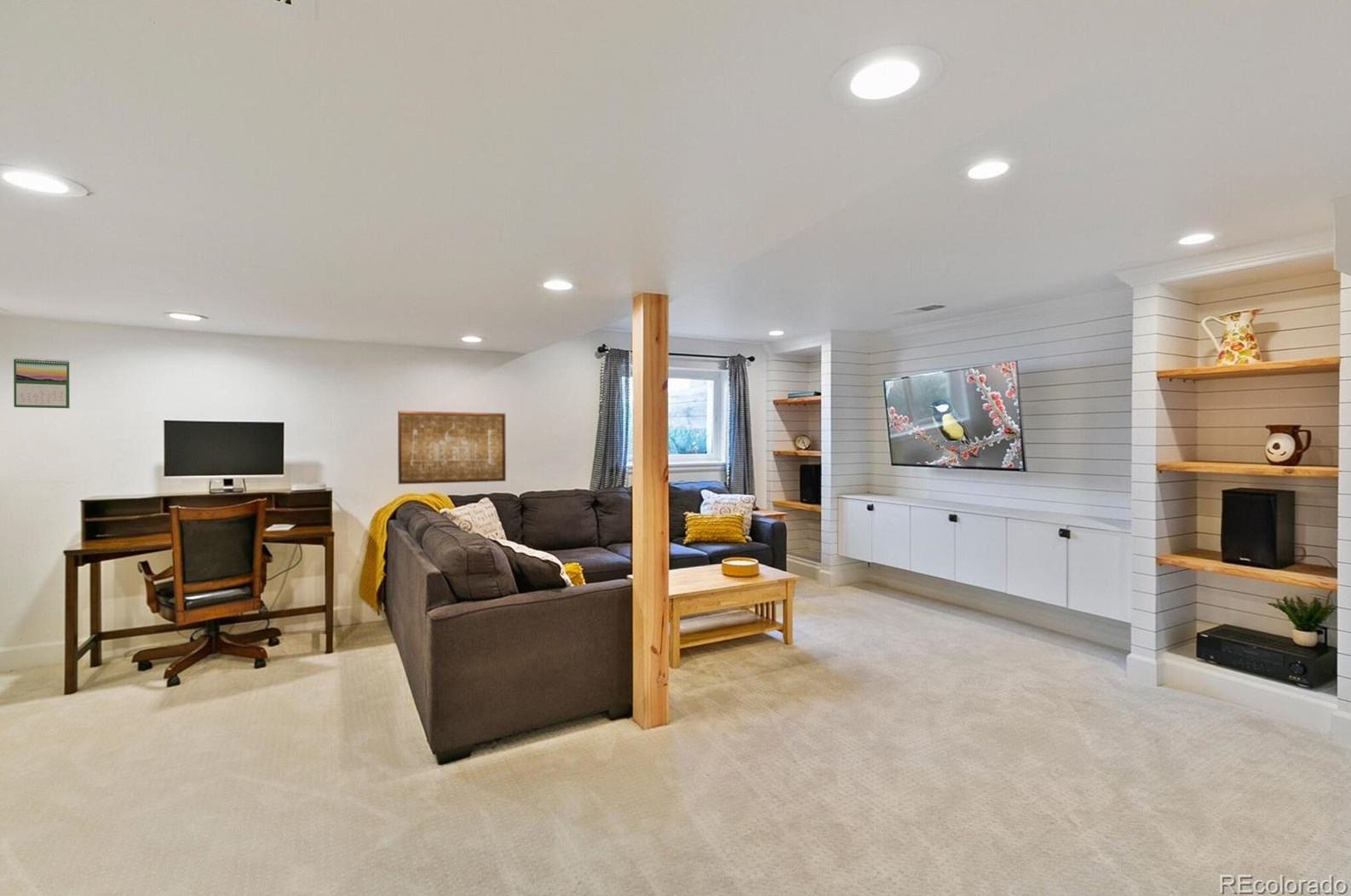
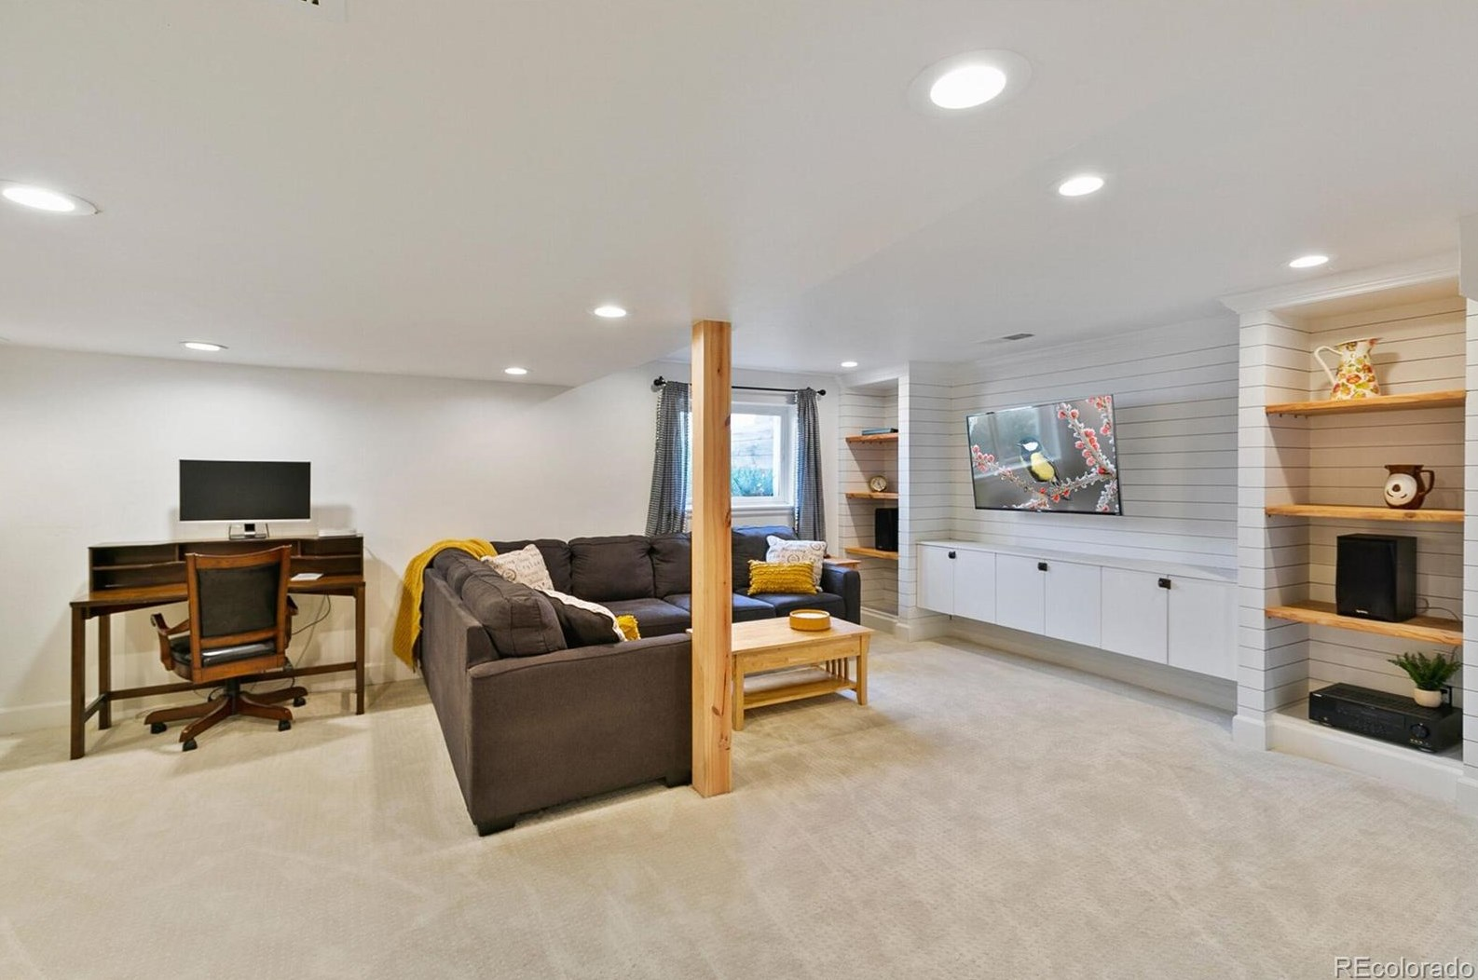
- calendar [13,357,71,409]
- wall art [397,410,507,485]
